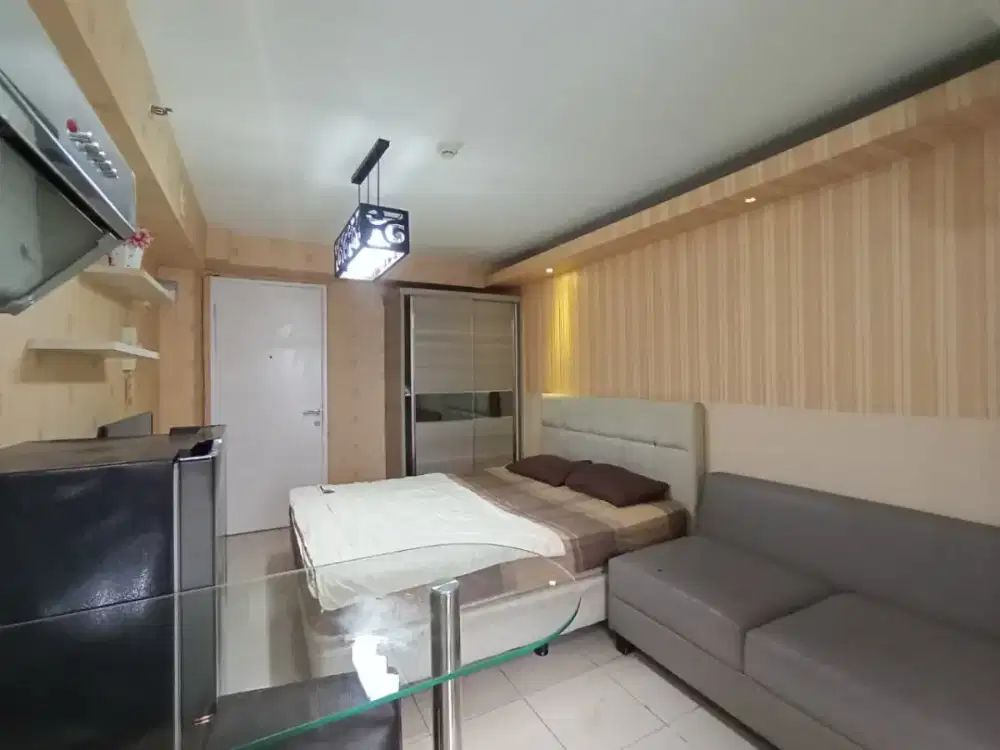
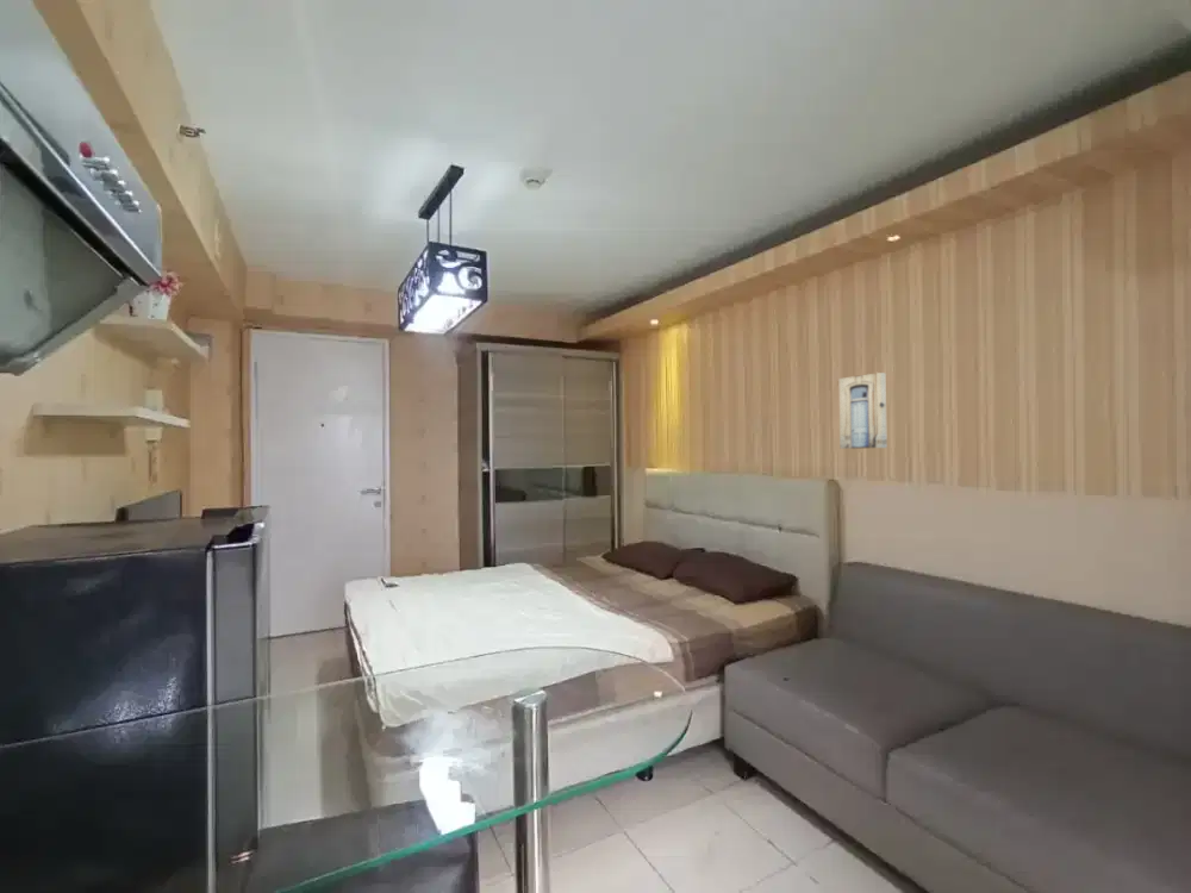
+ wall art [838,371,888,450]
